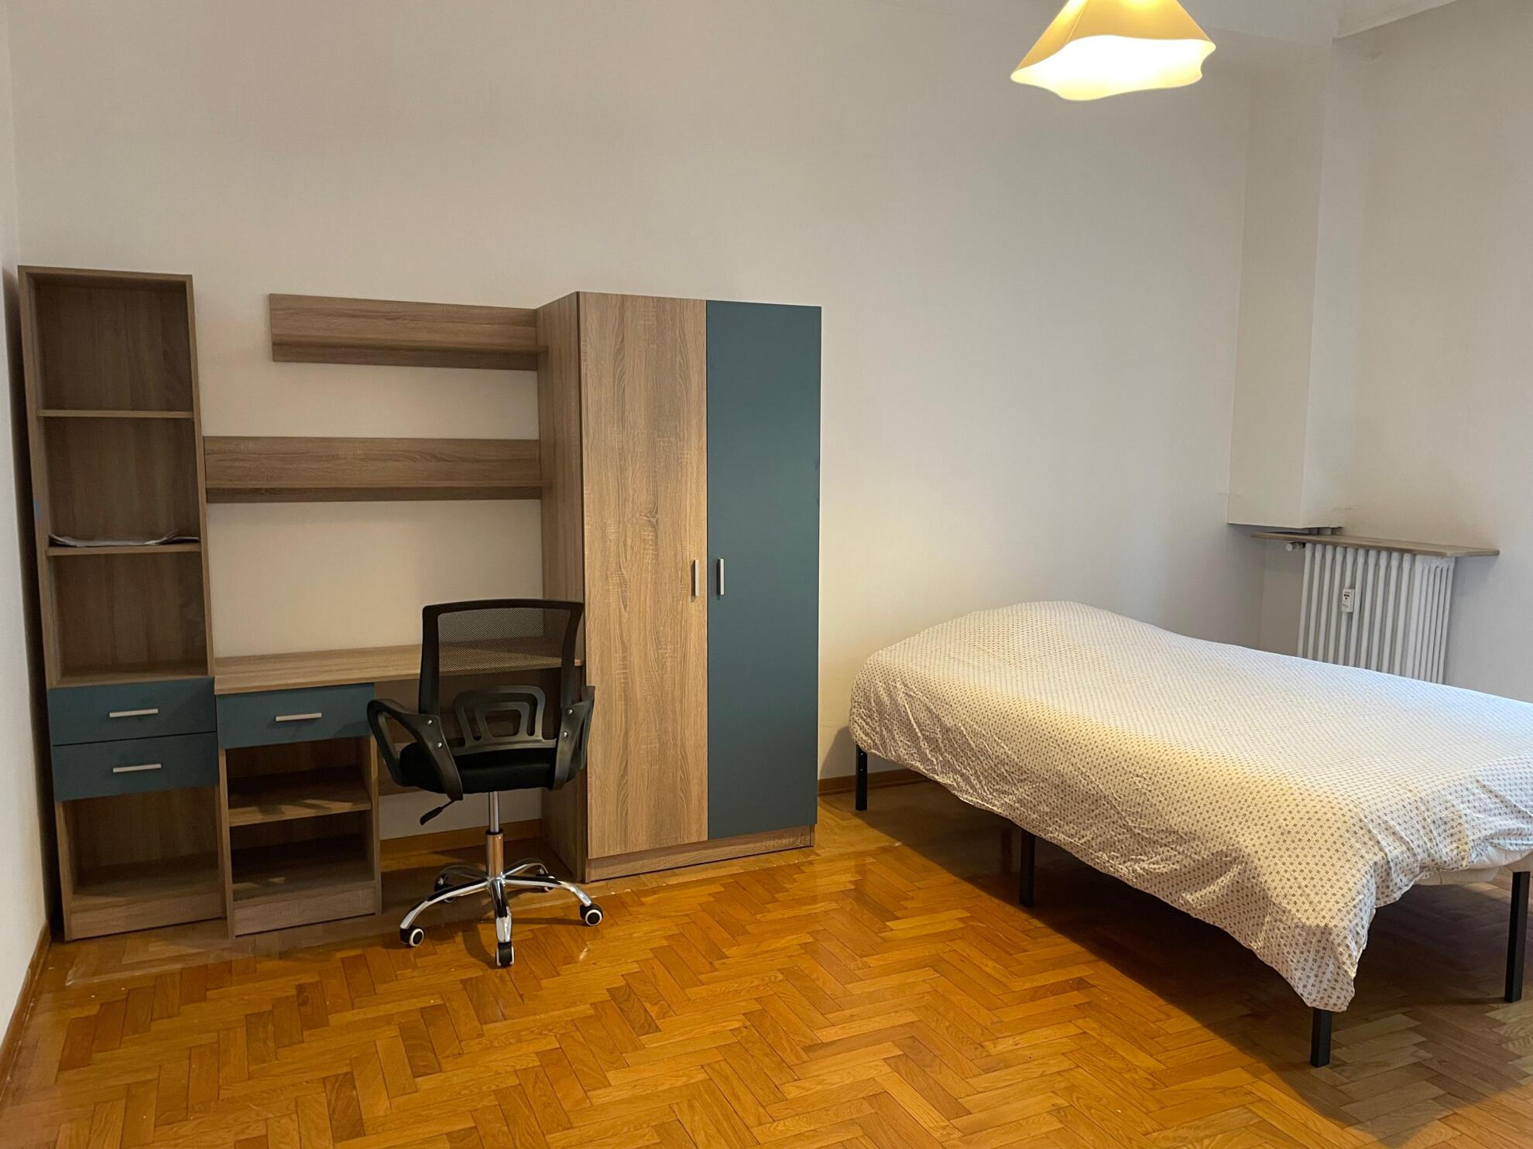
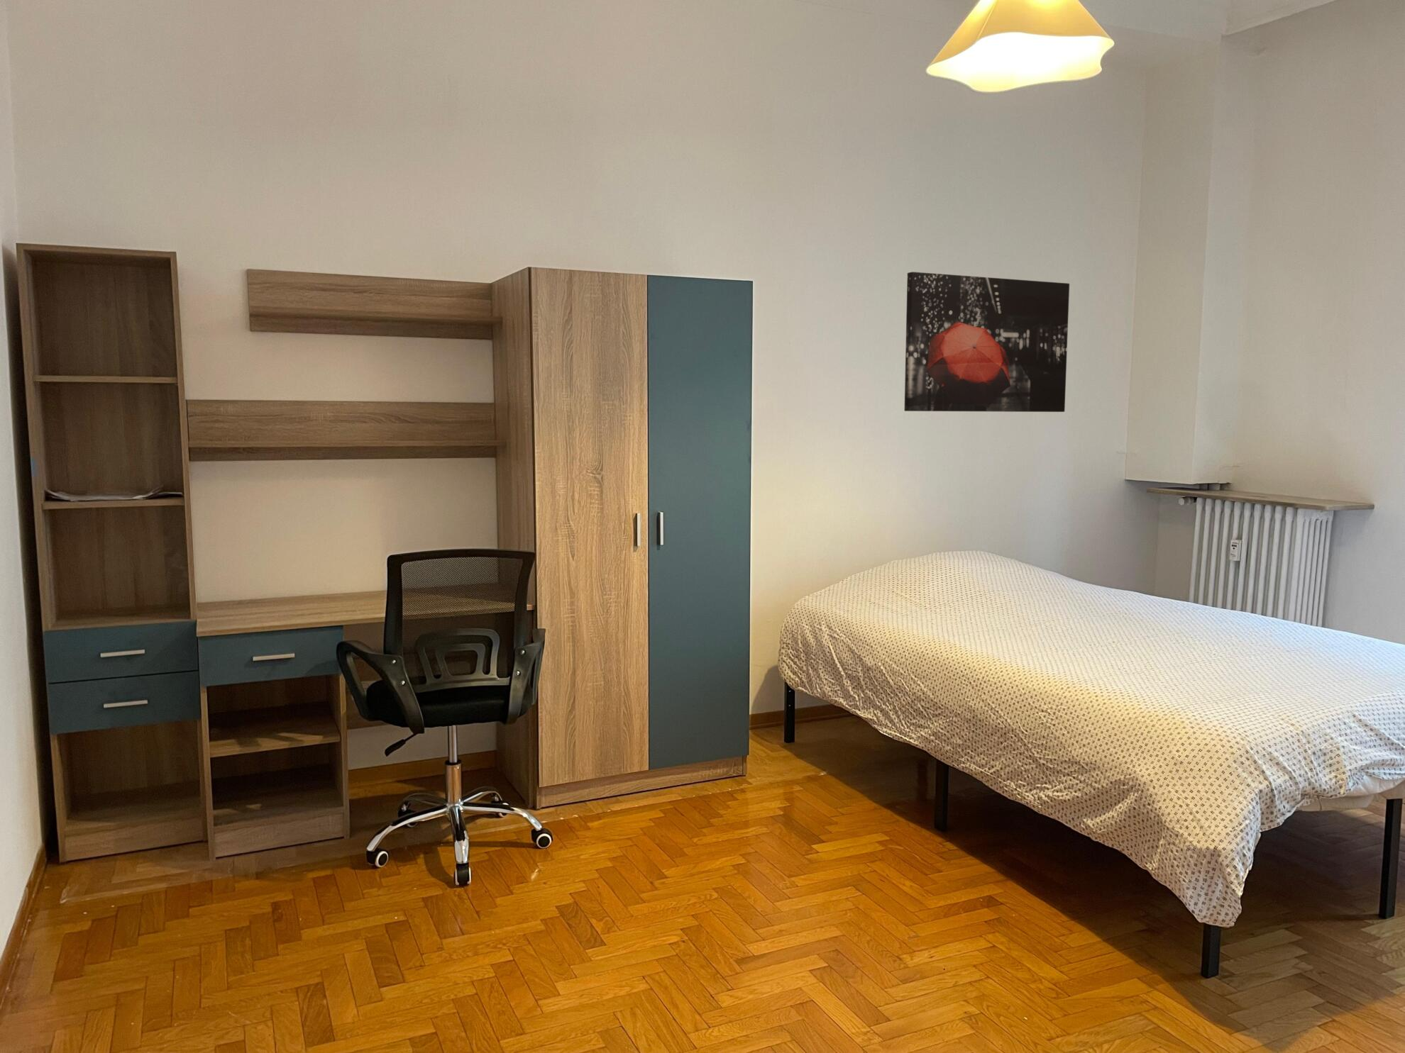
+ wall art [904,271,1070,413]
